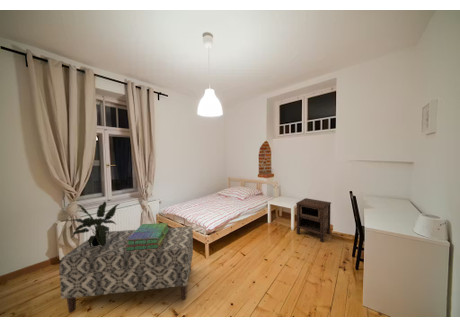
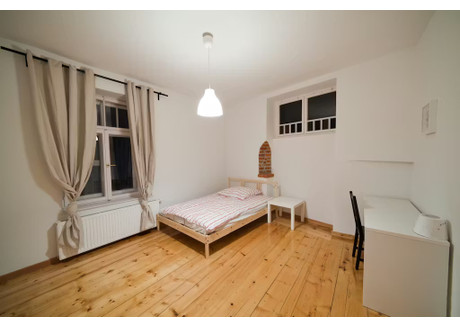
- nightstand [295,197,332,243]
- stack of books [125,222,170,251]
- bench [58,226,194,314]
- potted plant [67,200,121,247]
